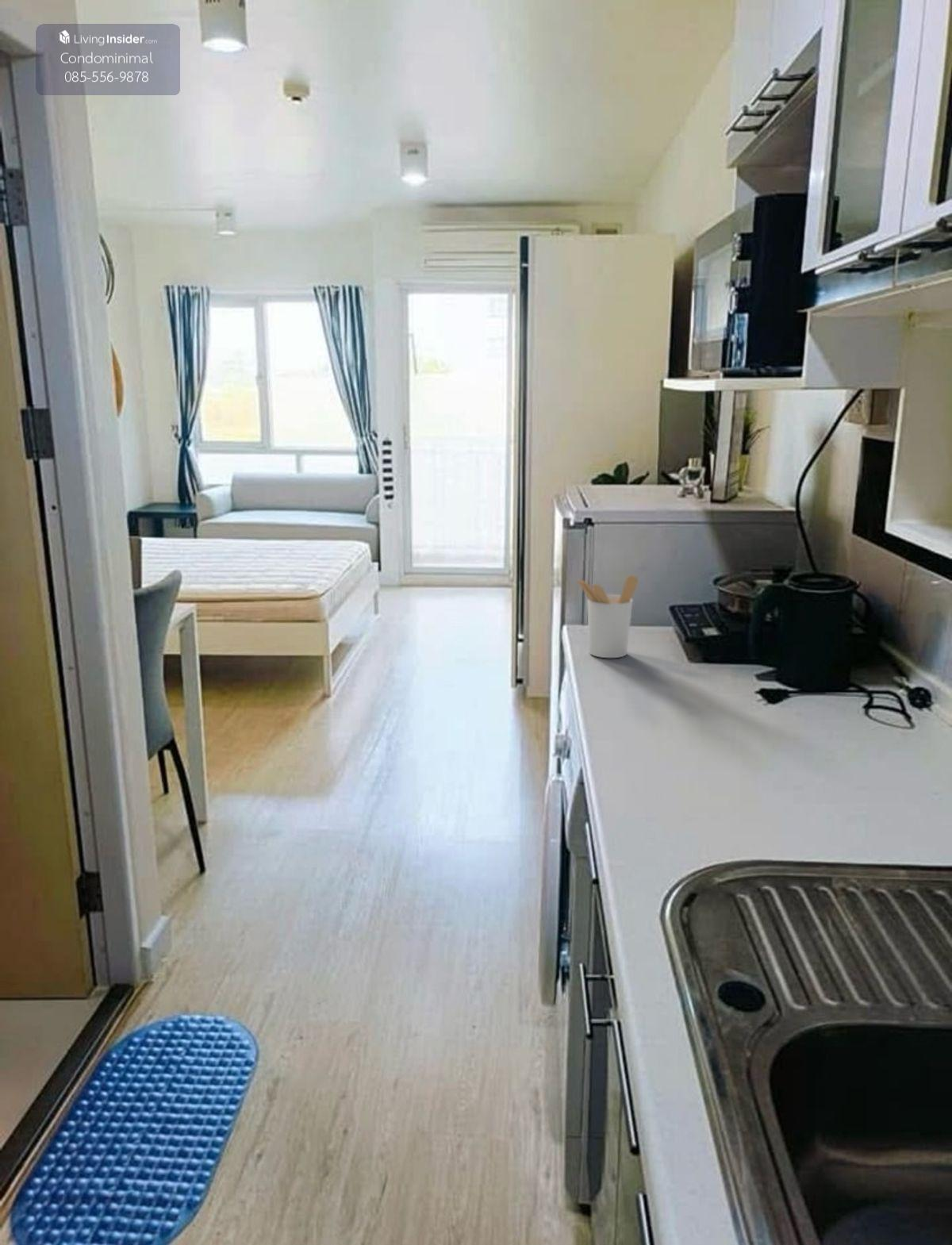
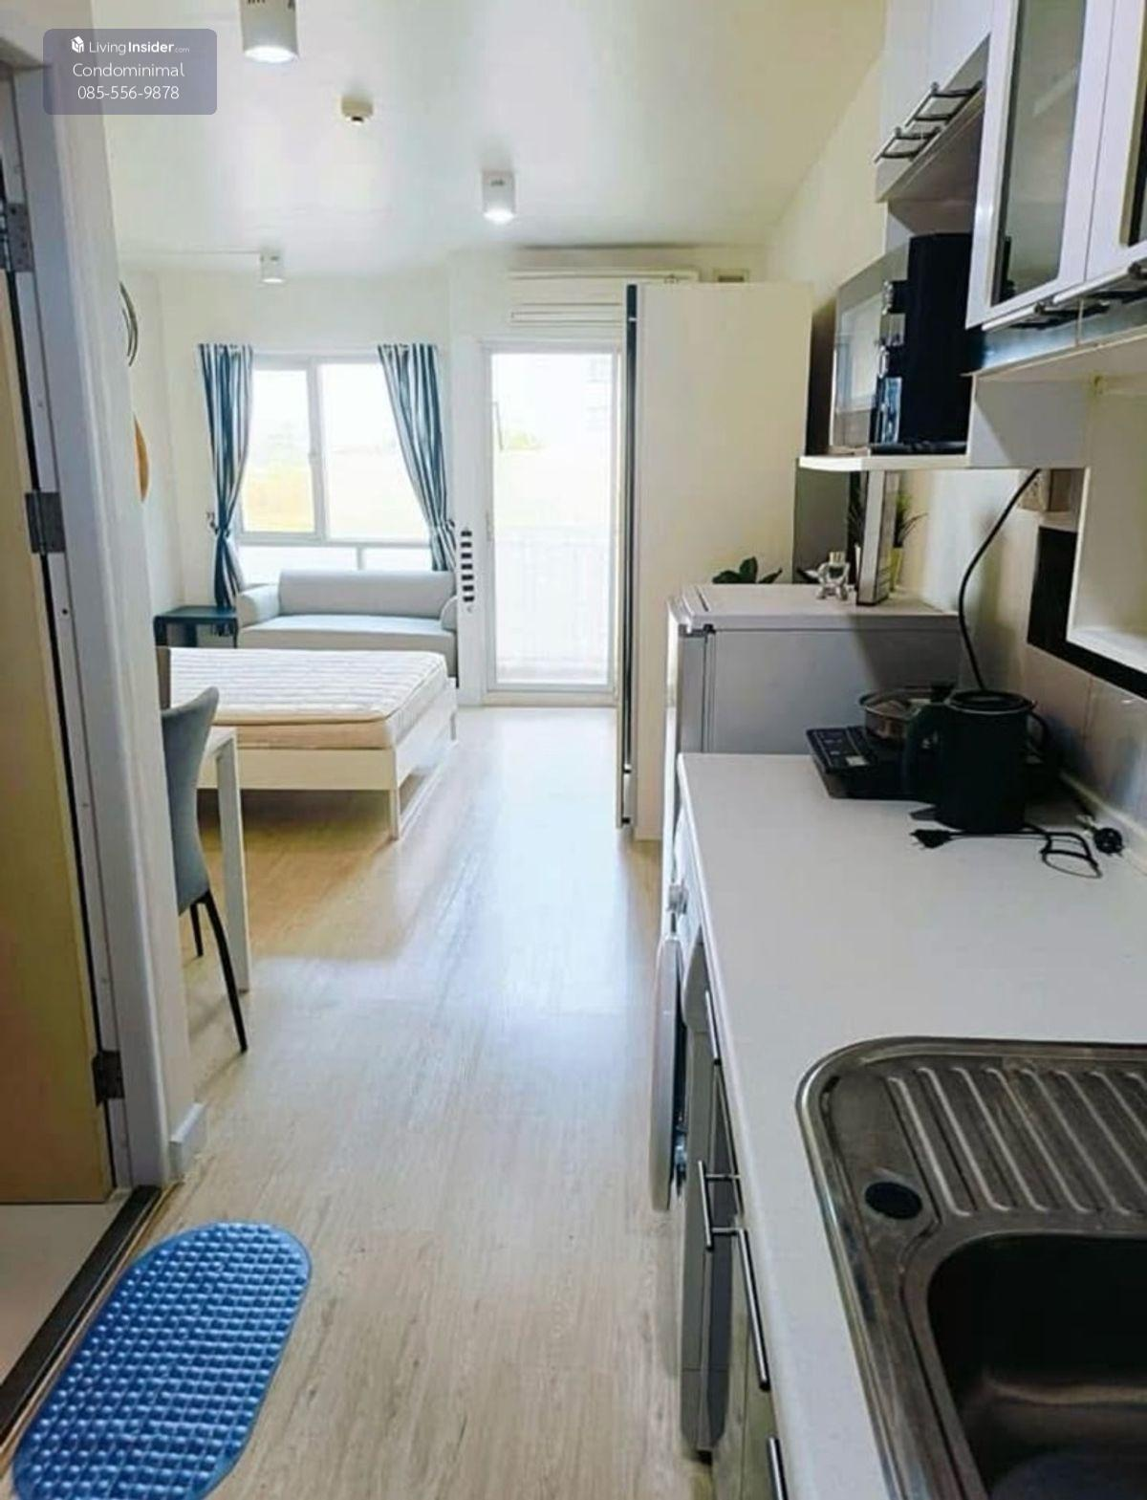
- utensil holder [576,574,639,659]
